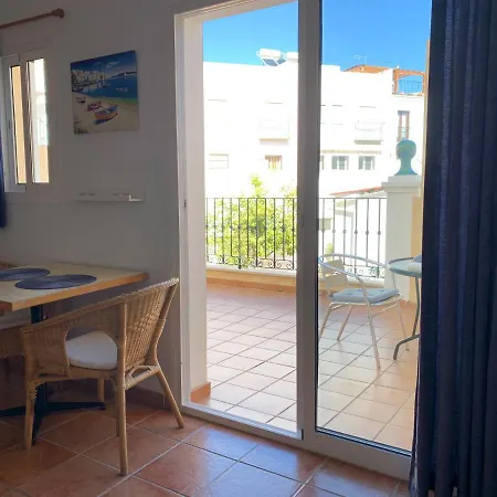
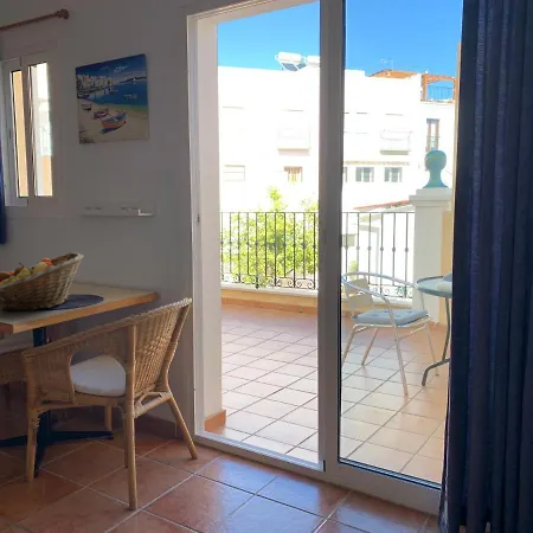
+ fruit basket [0,251,84,312]
